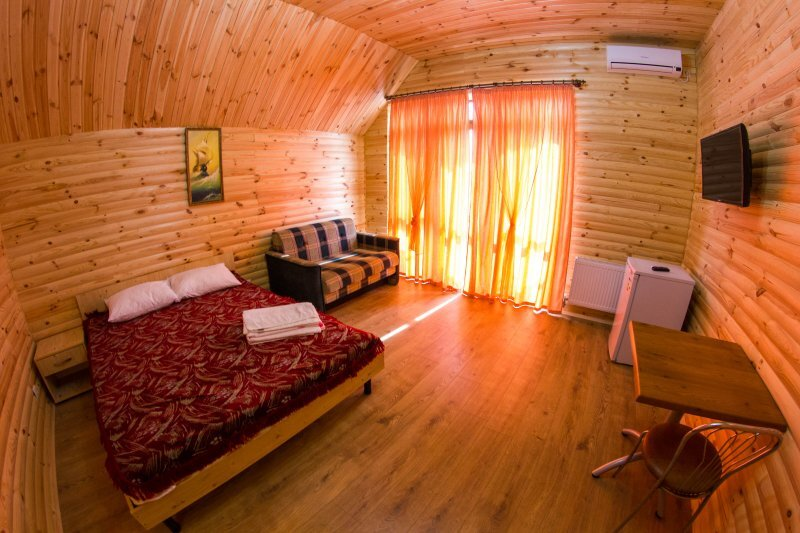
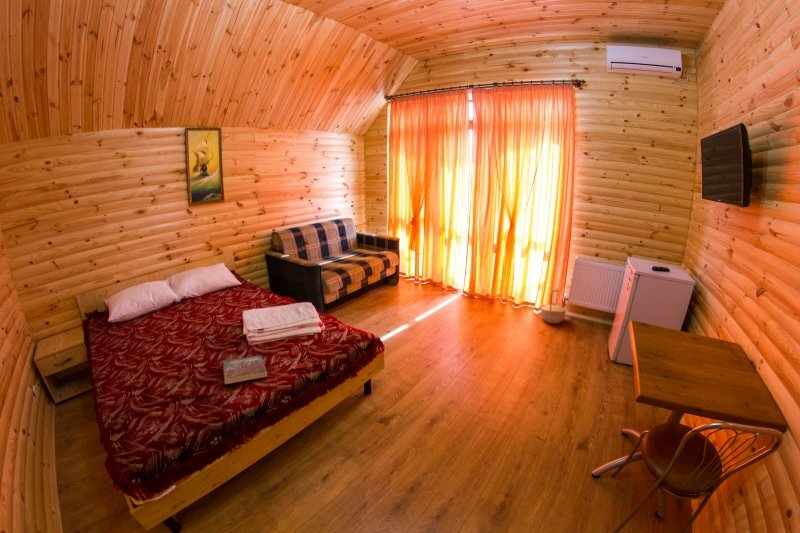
+ basket [540,287,567,324]
+ book [222,354,268,385]
